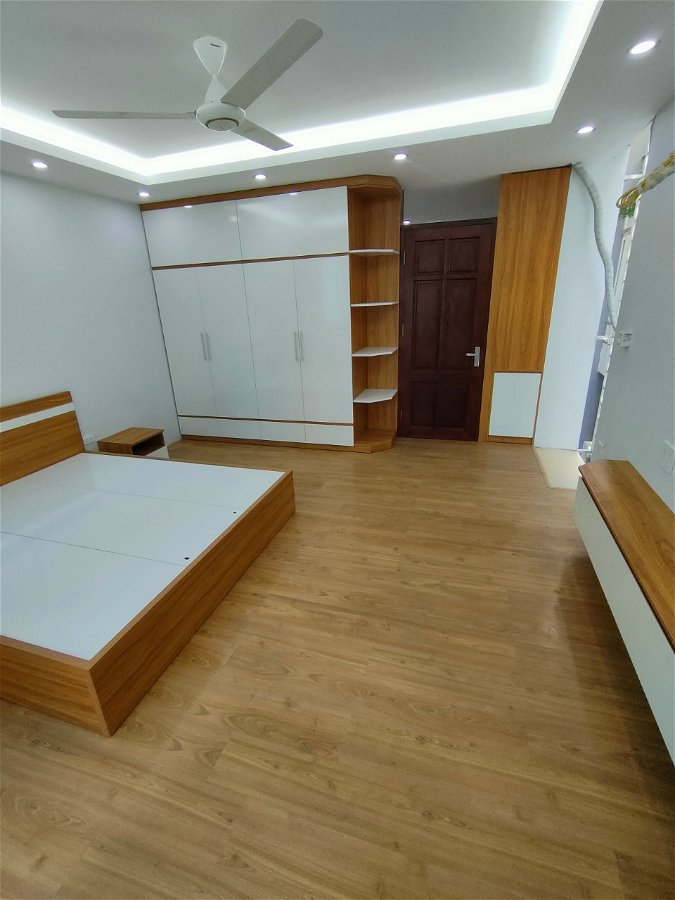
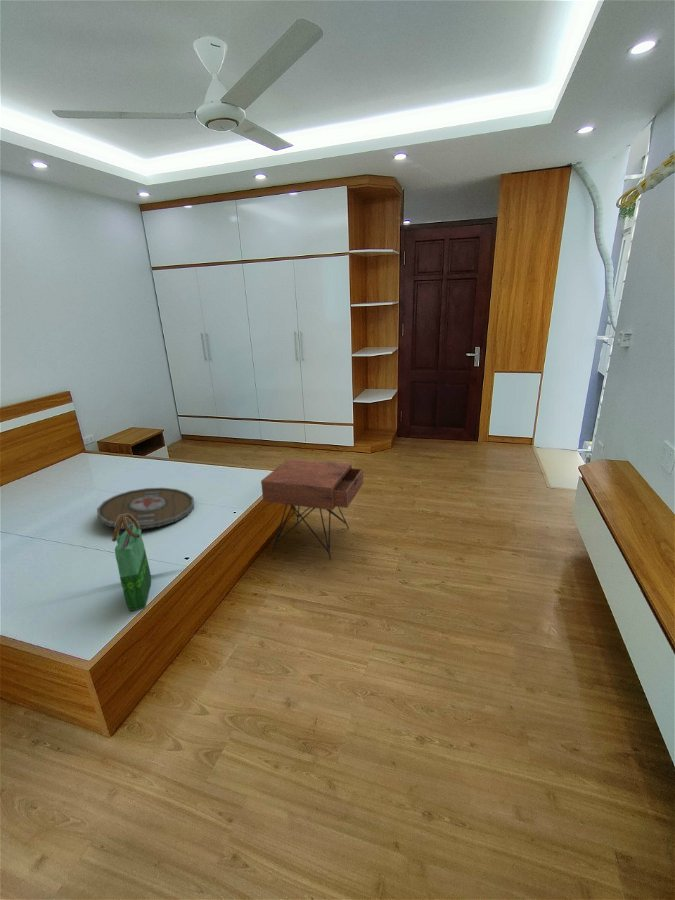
+ nightstand [260,458,364,561]
+ tote bag [111,514,152,612]
+ serving tray [96,487,195,530]
